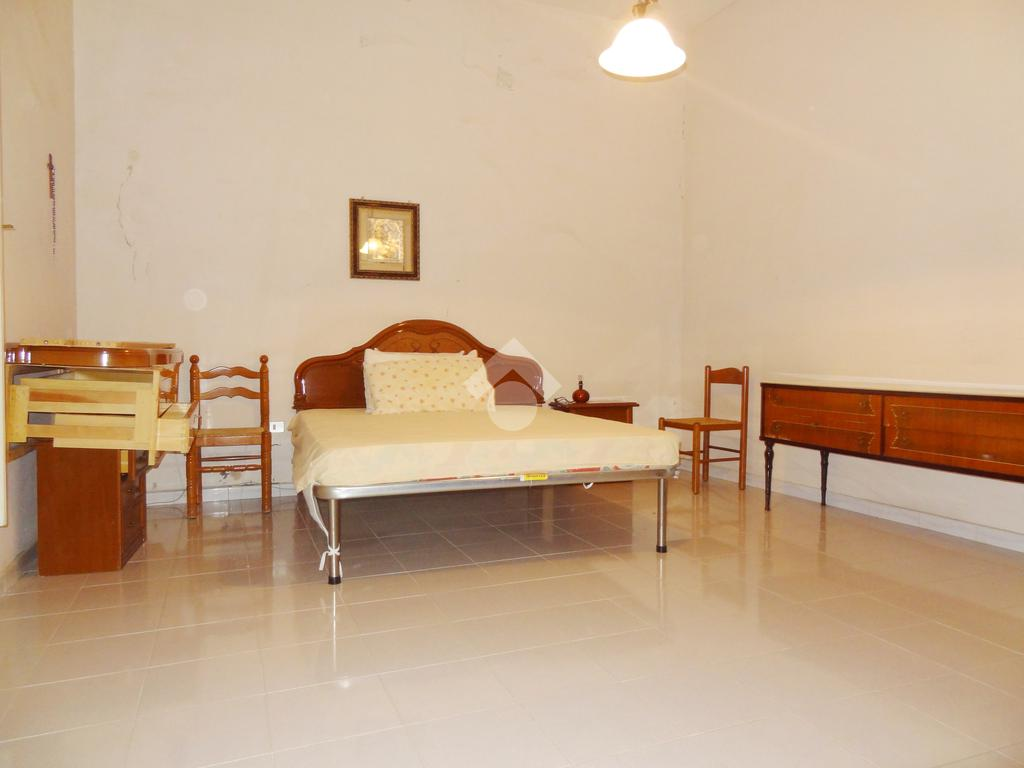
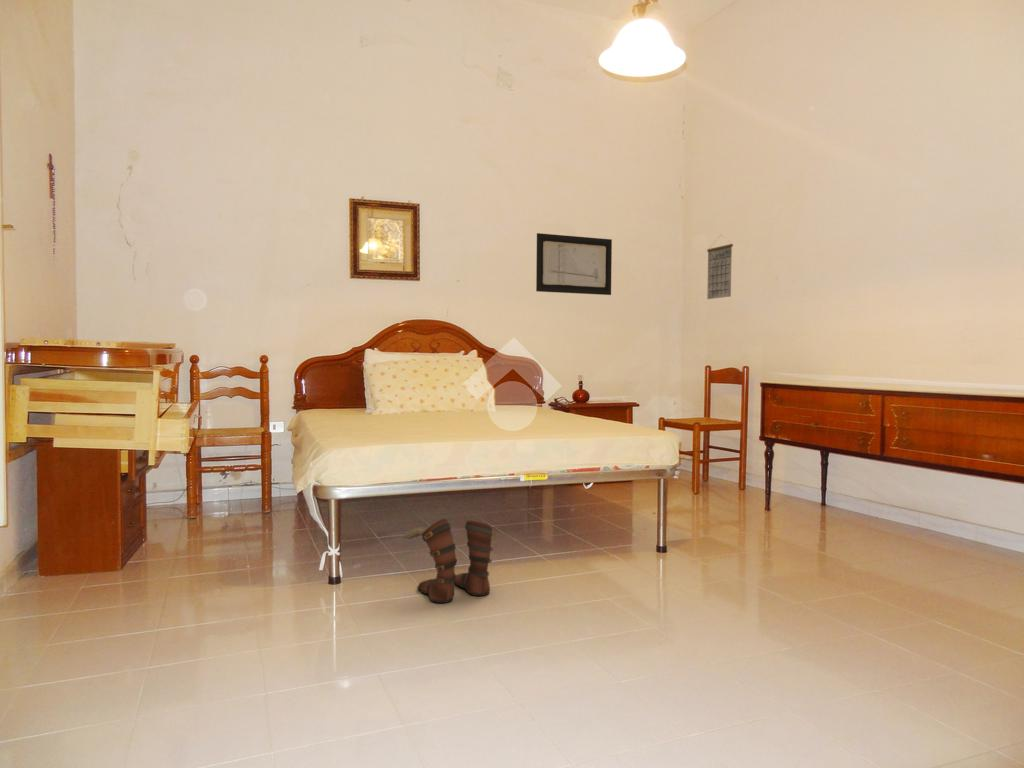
+ wall art [535,232,613,296]
+ boots [401,518,496,604]
+ calendar [706,234,734,300]
